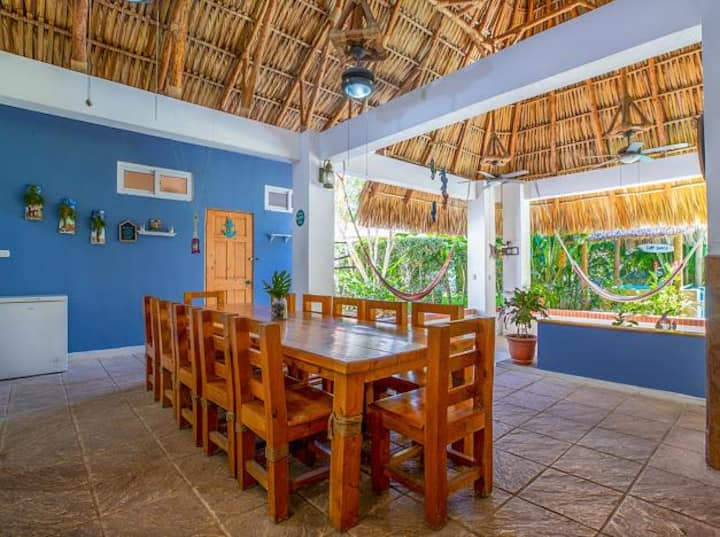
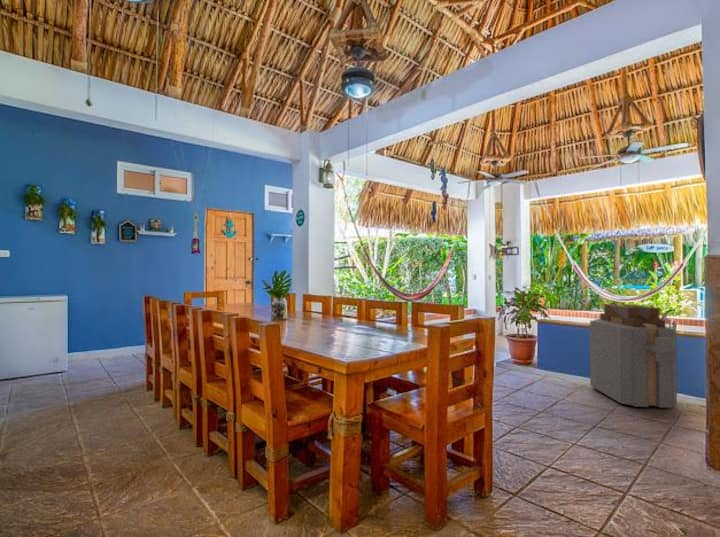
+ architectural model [589,303,678,409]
